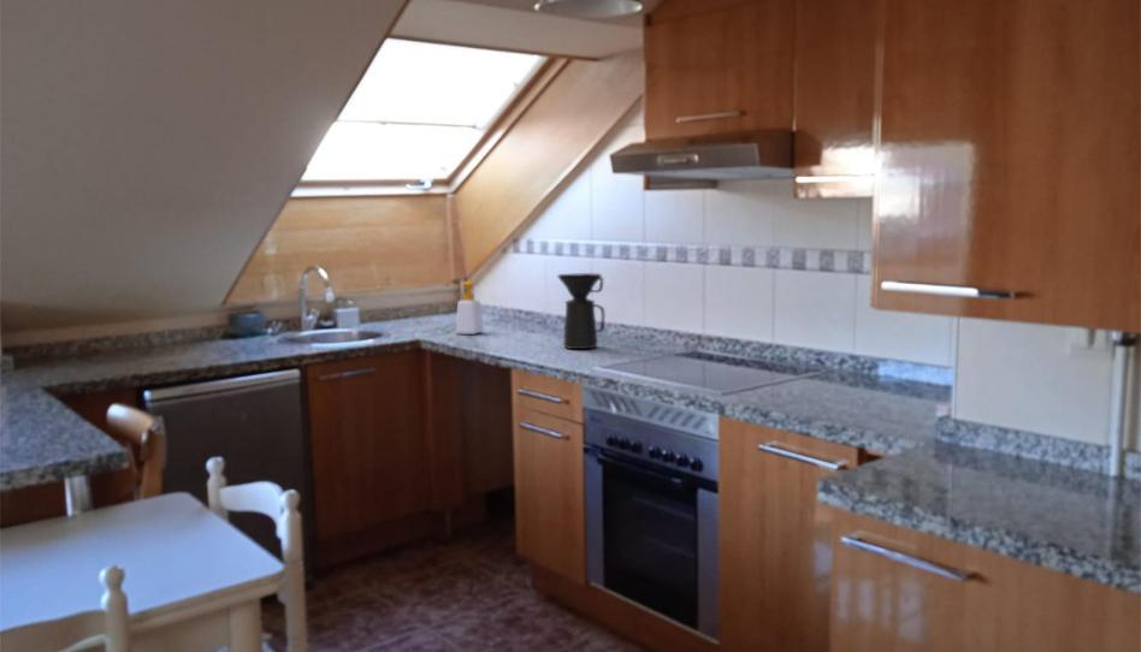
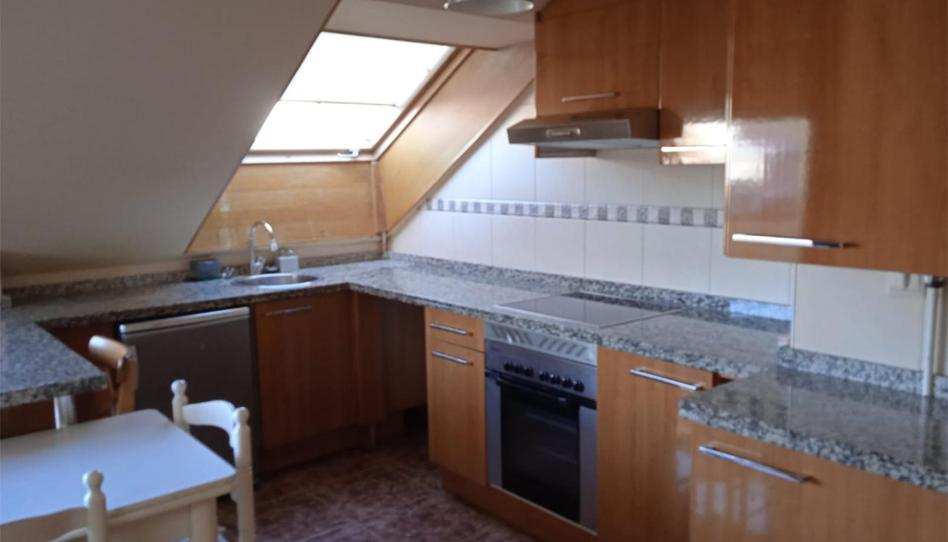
- soap bottle [455,280,485,336]
- coffee maker [557,272,605,350]
